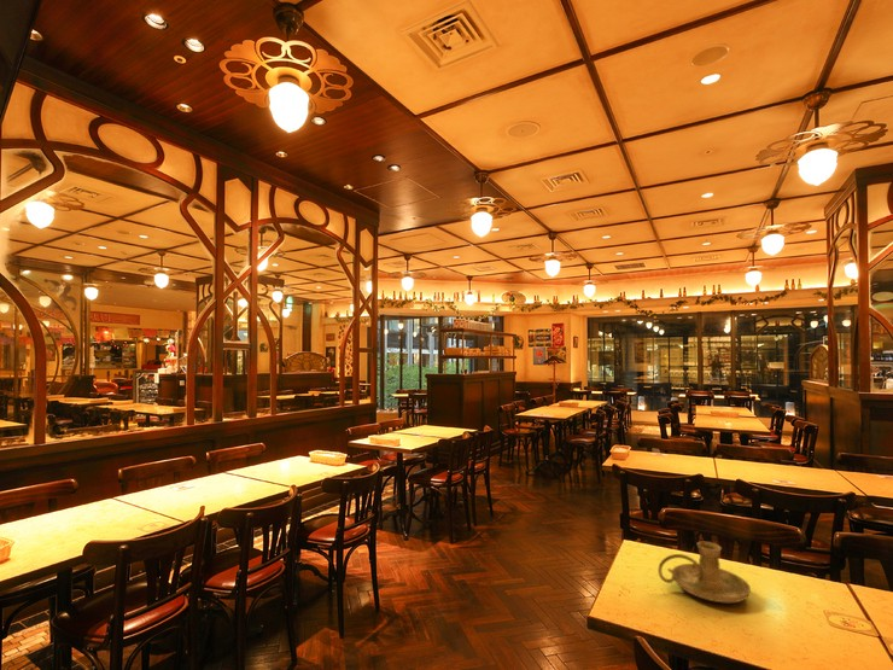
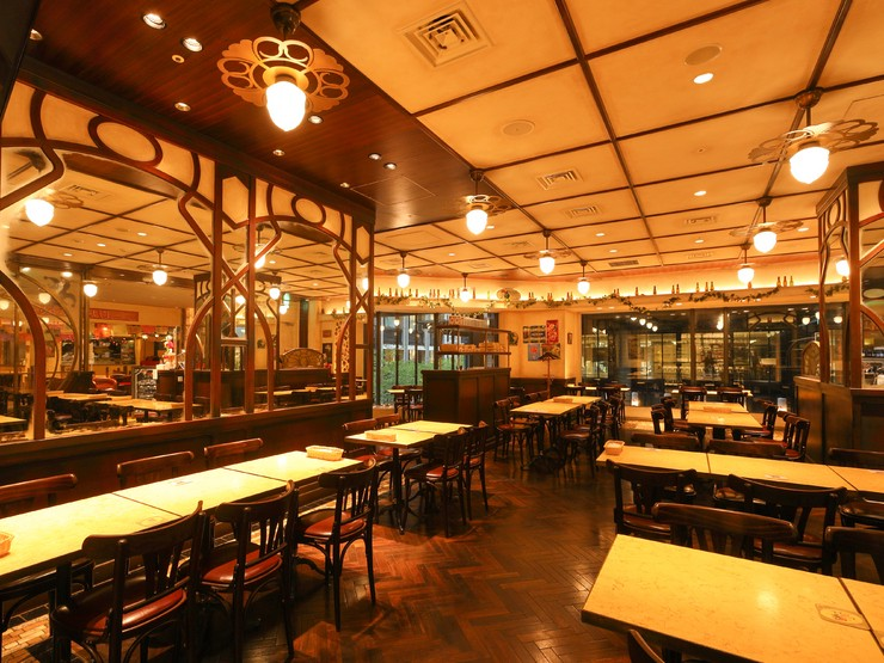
- candle holder [656,541,752,604]
